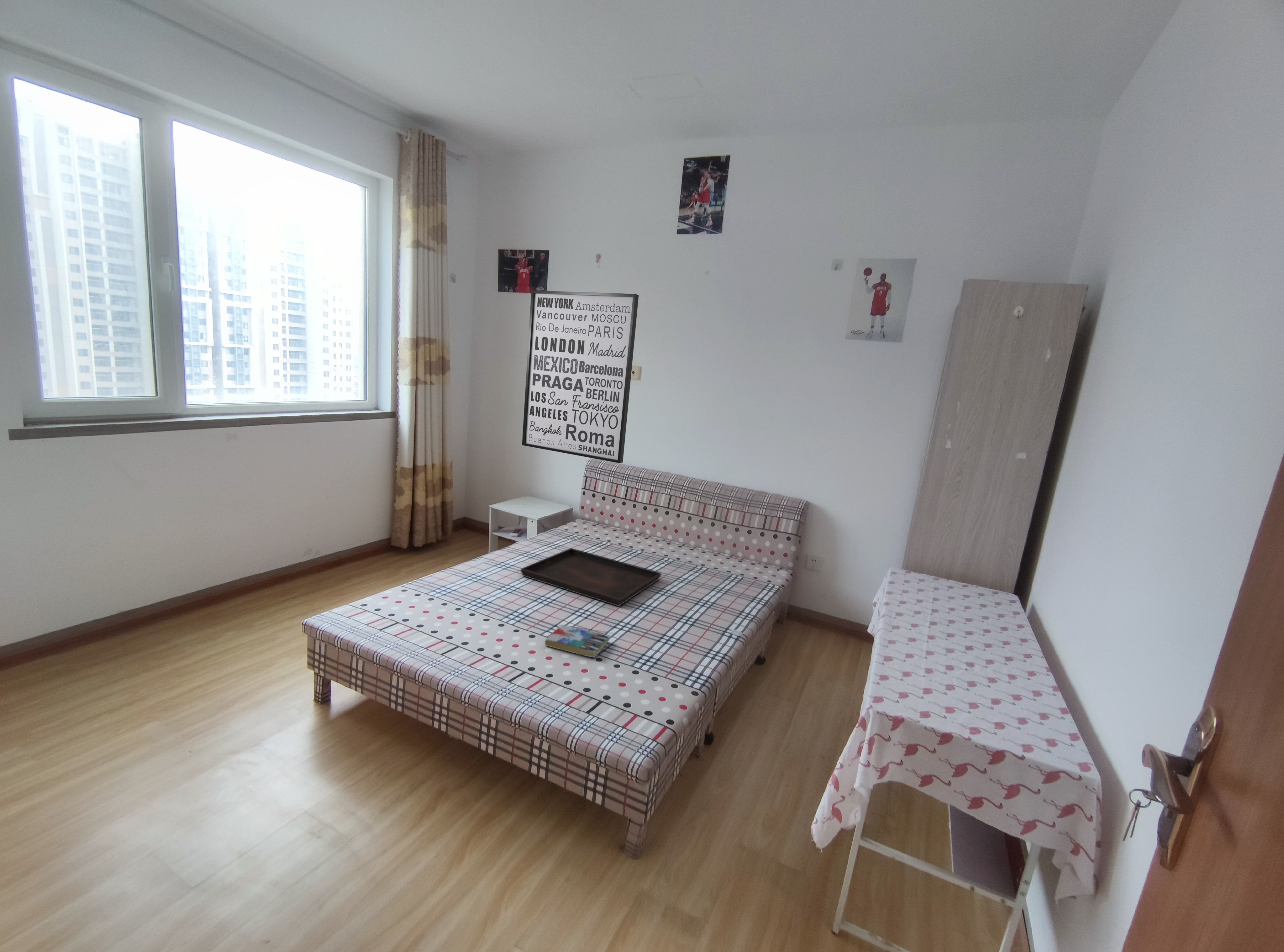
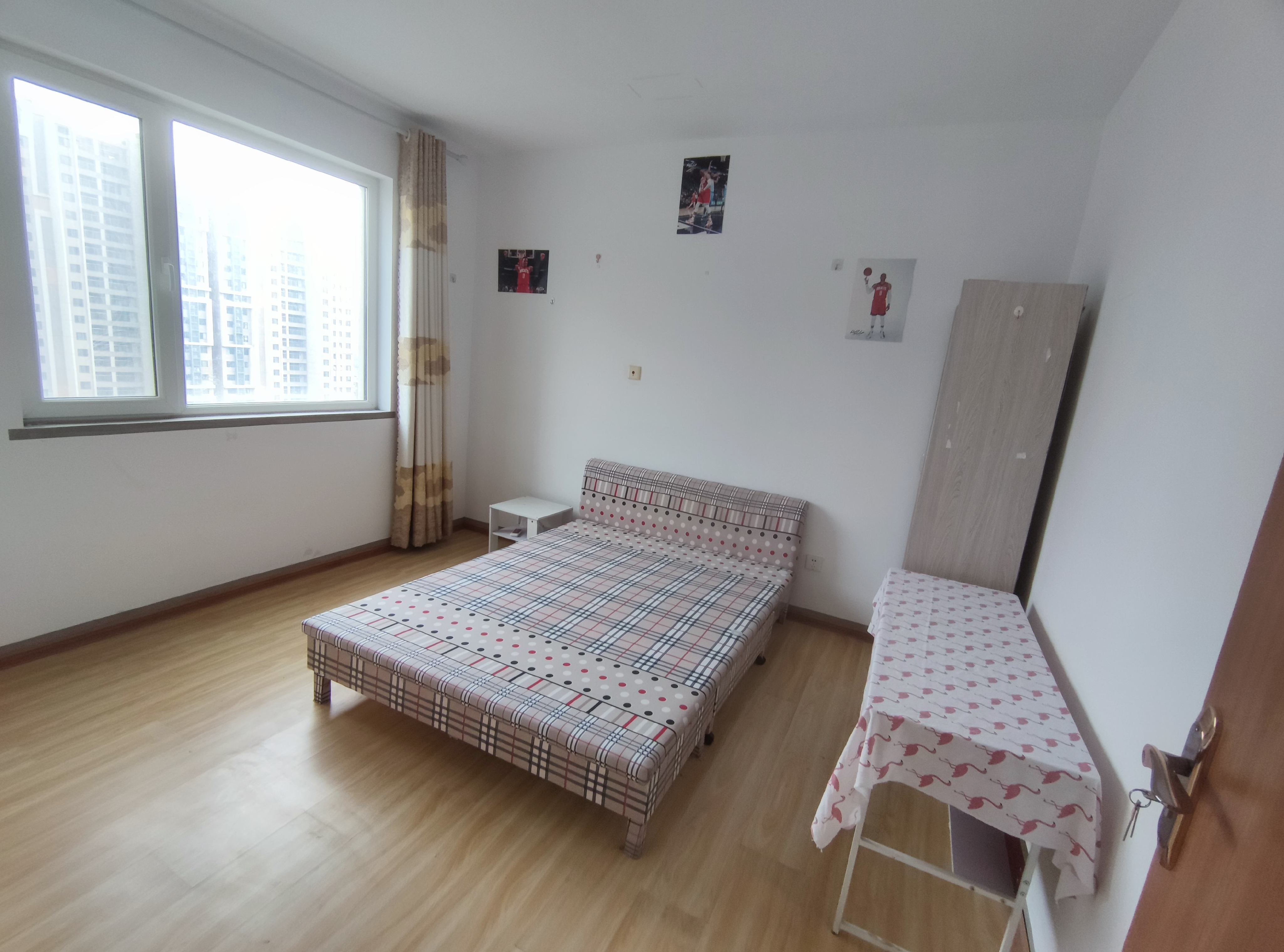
- serving tray [520,548,662,607]
- wall art [522,290,639,463]
- book [545,624,609,658]
